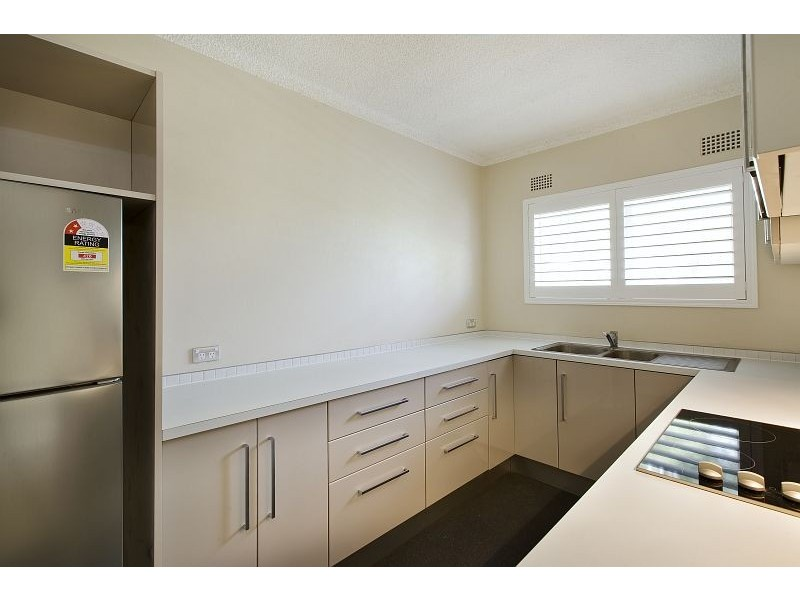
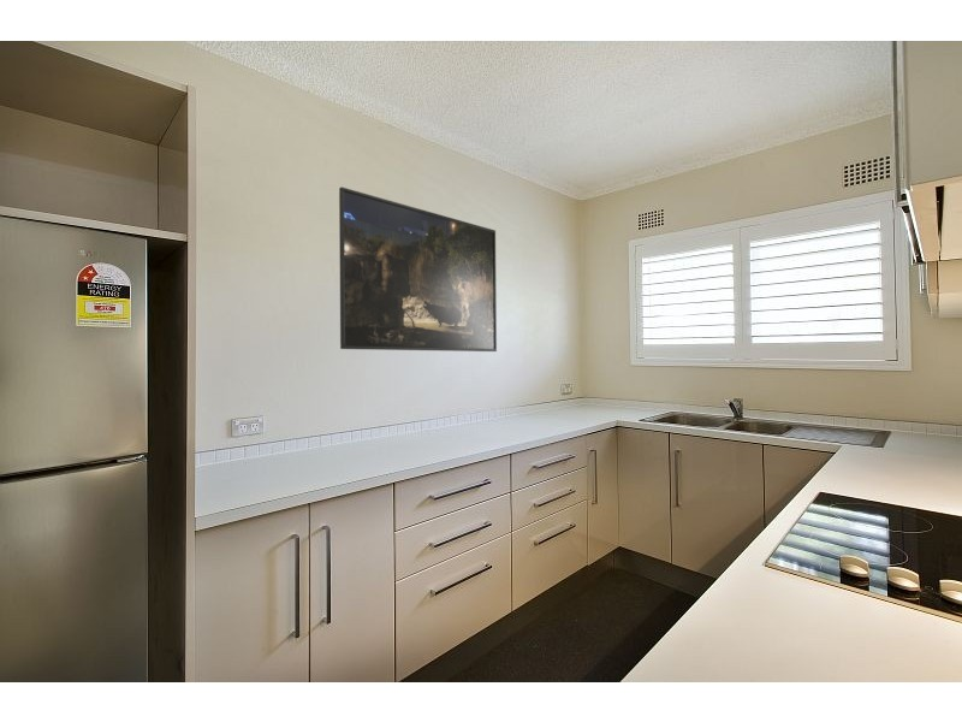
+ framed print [338,187,498,353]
